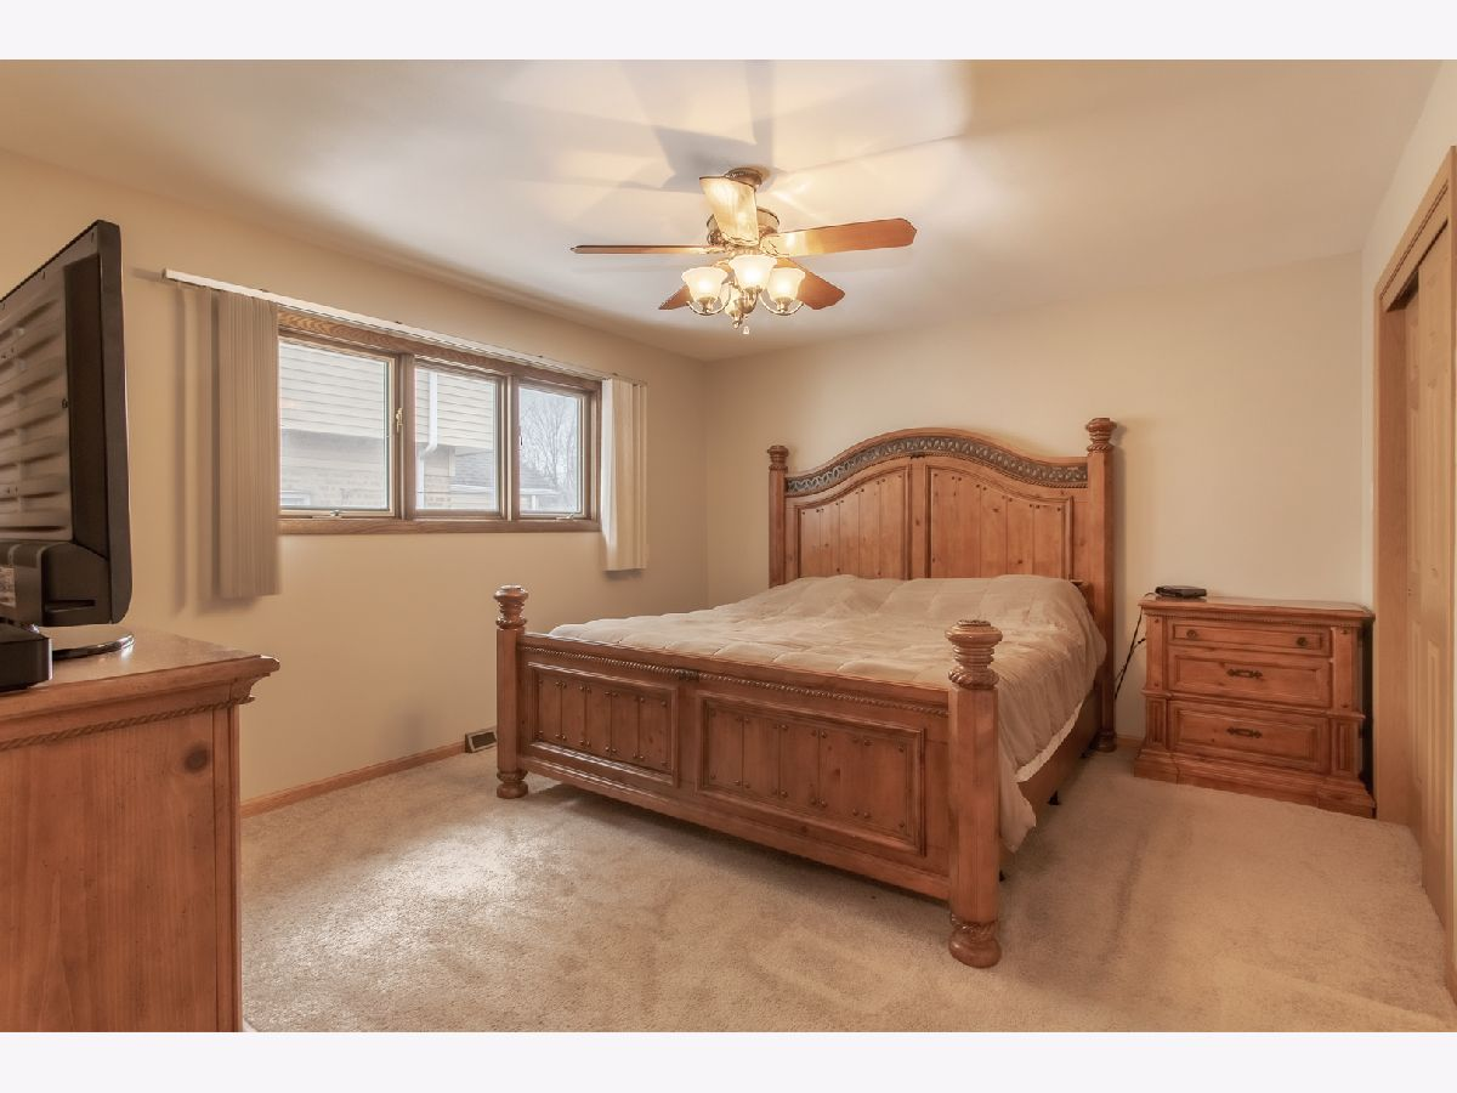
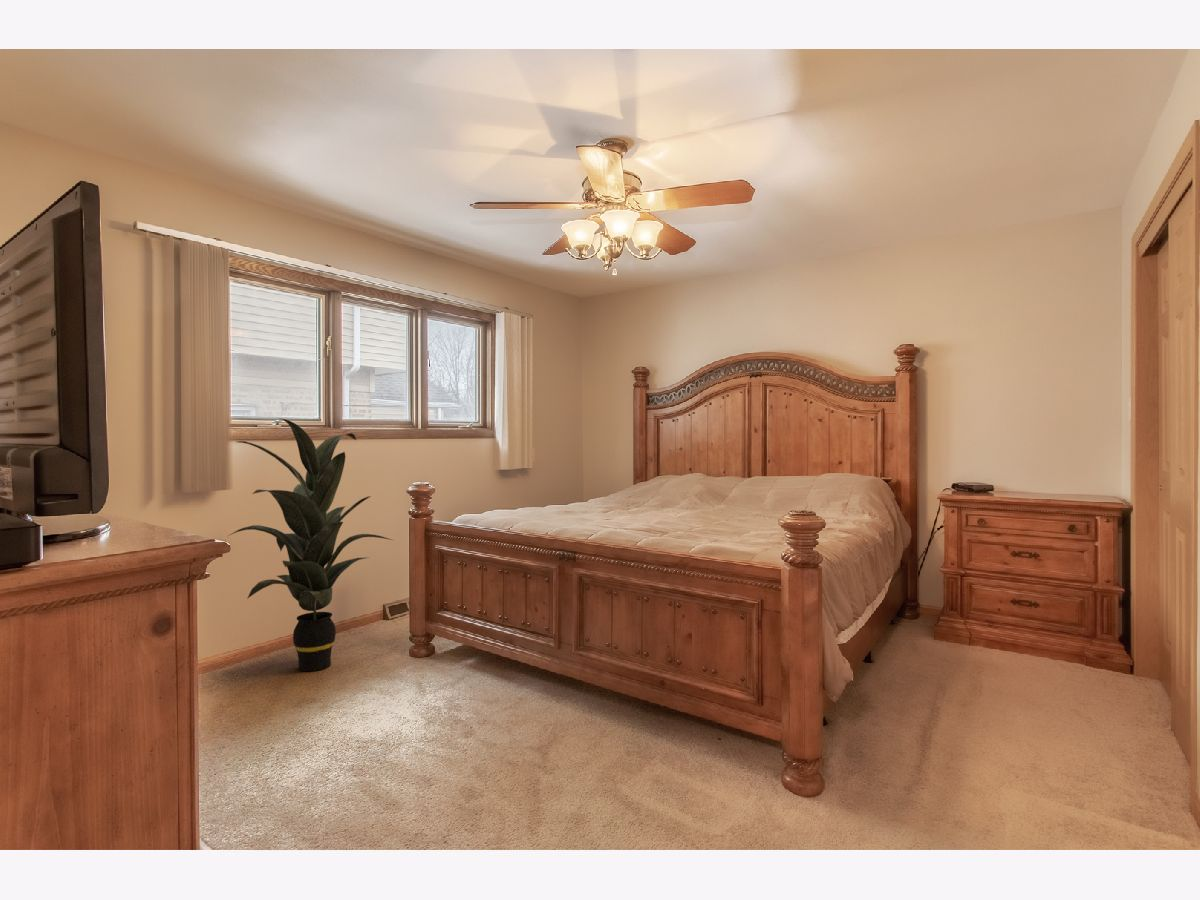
+ indoor plant [227,417,393,672]
